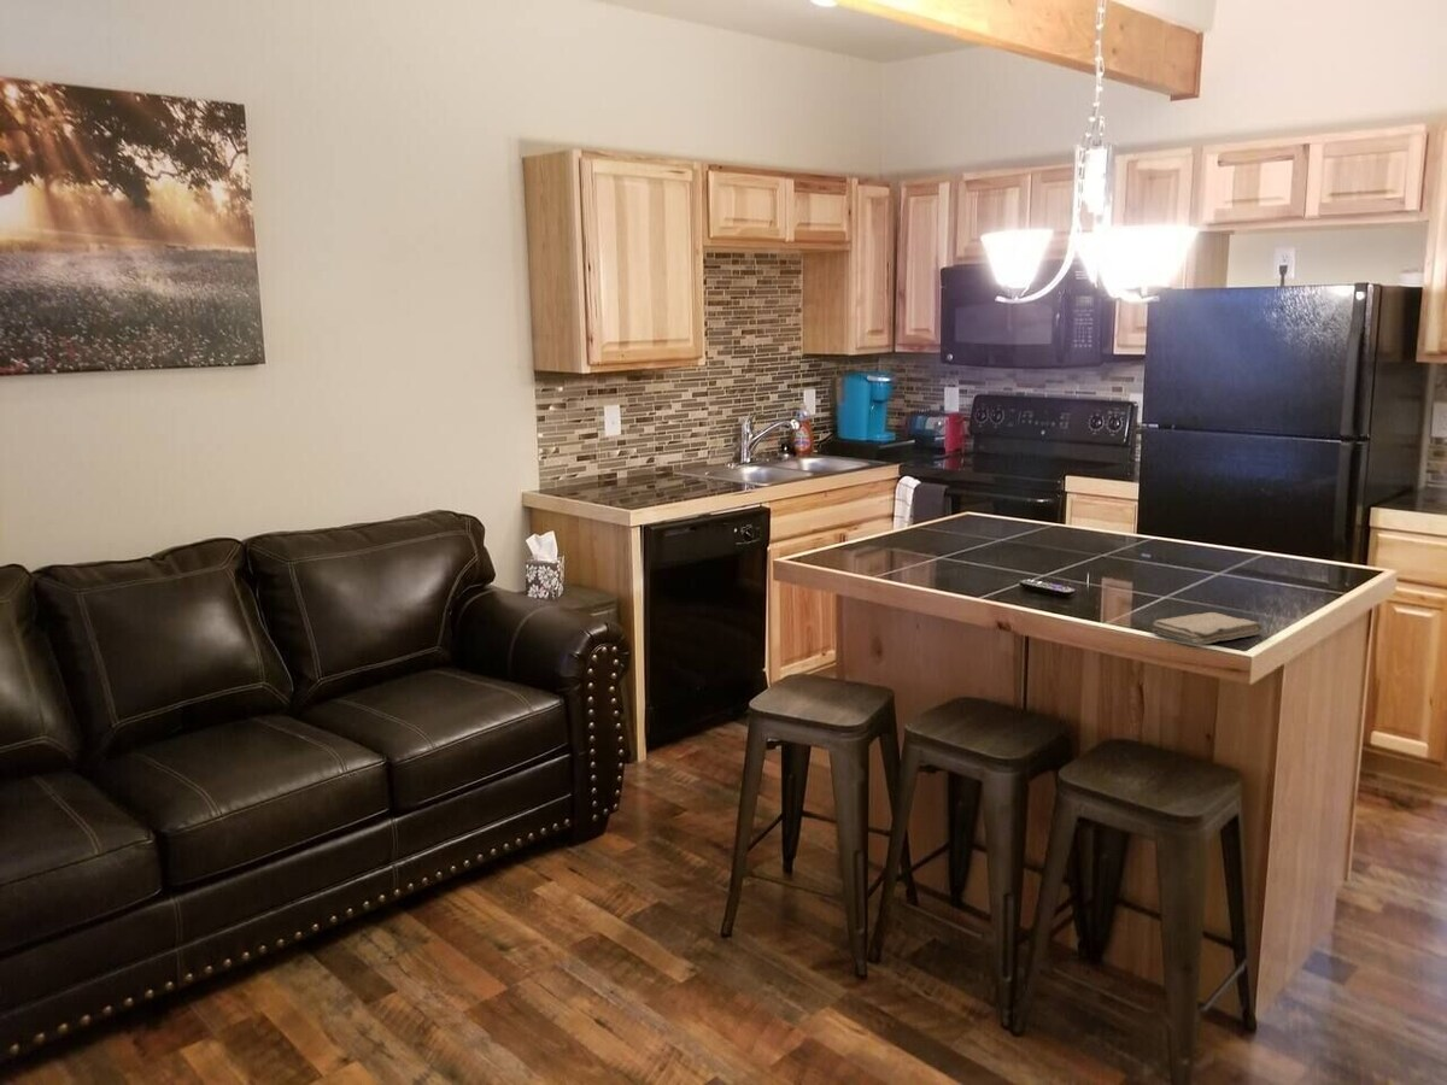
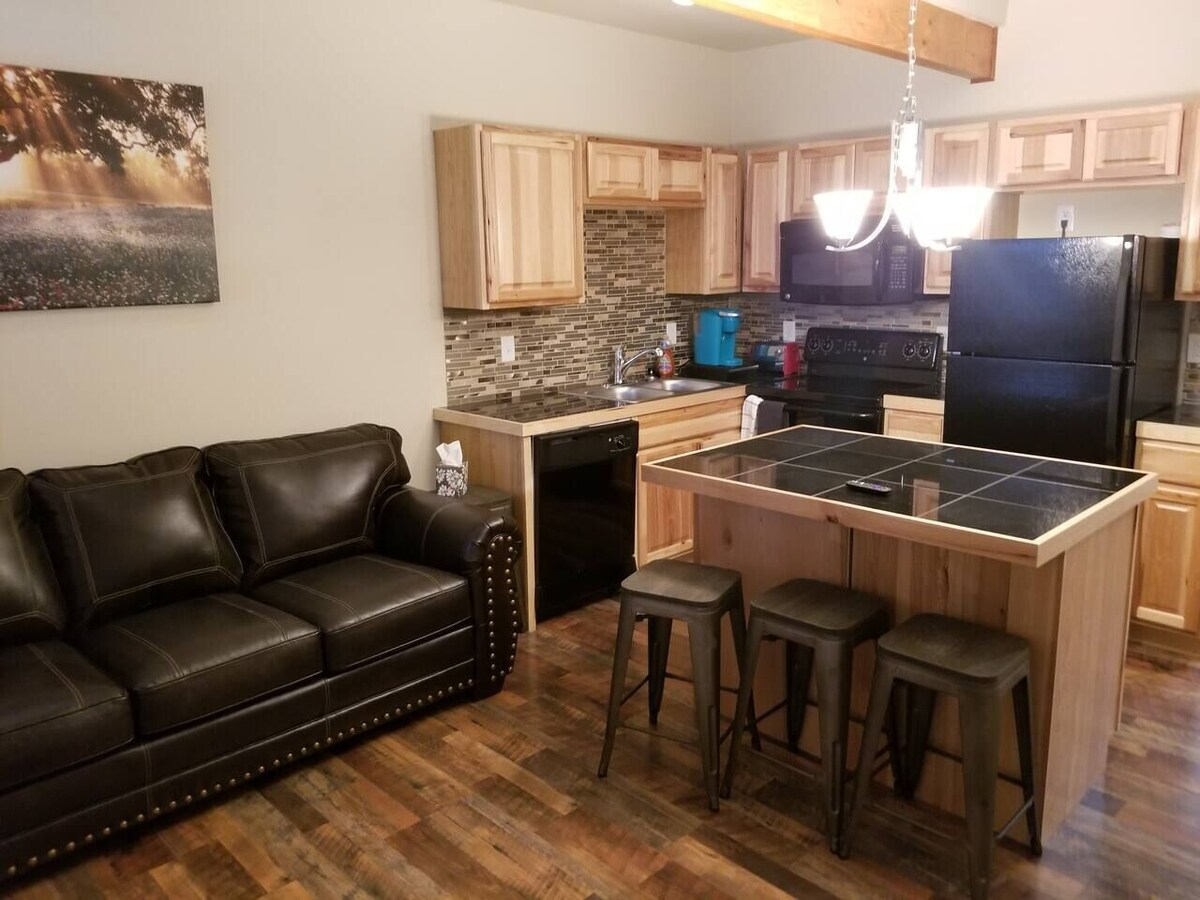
- washcloth [1152,611,1264,645]
